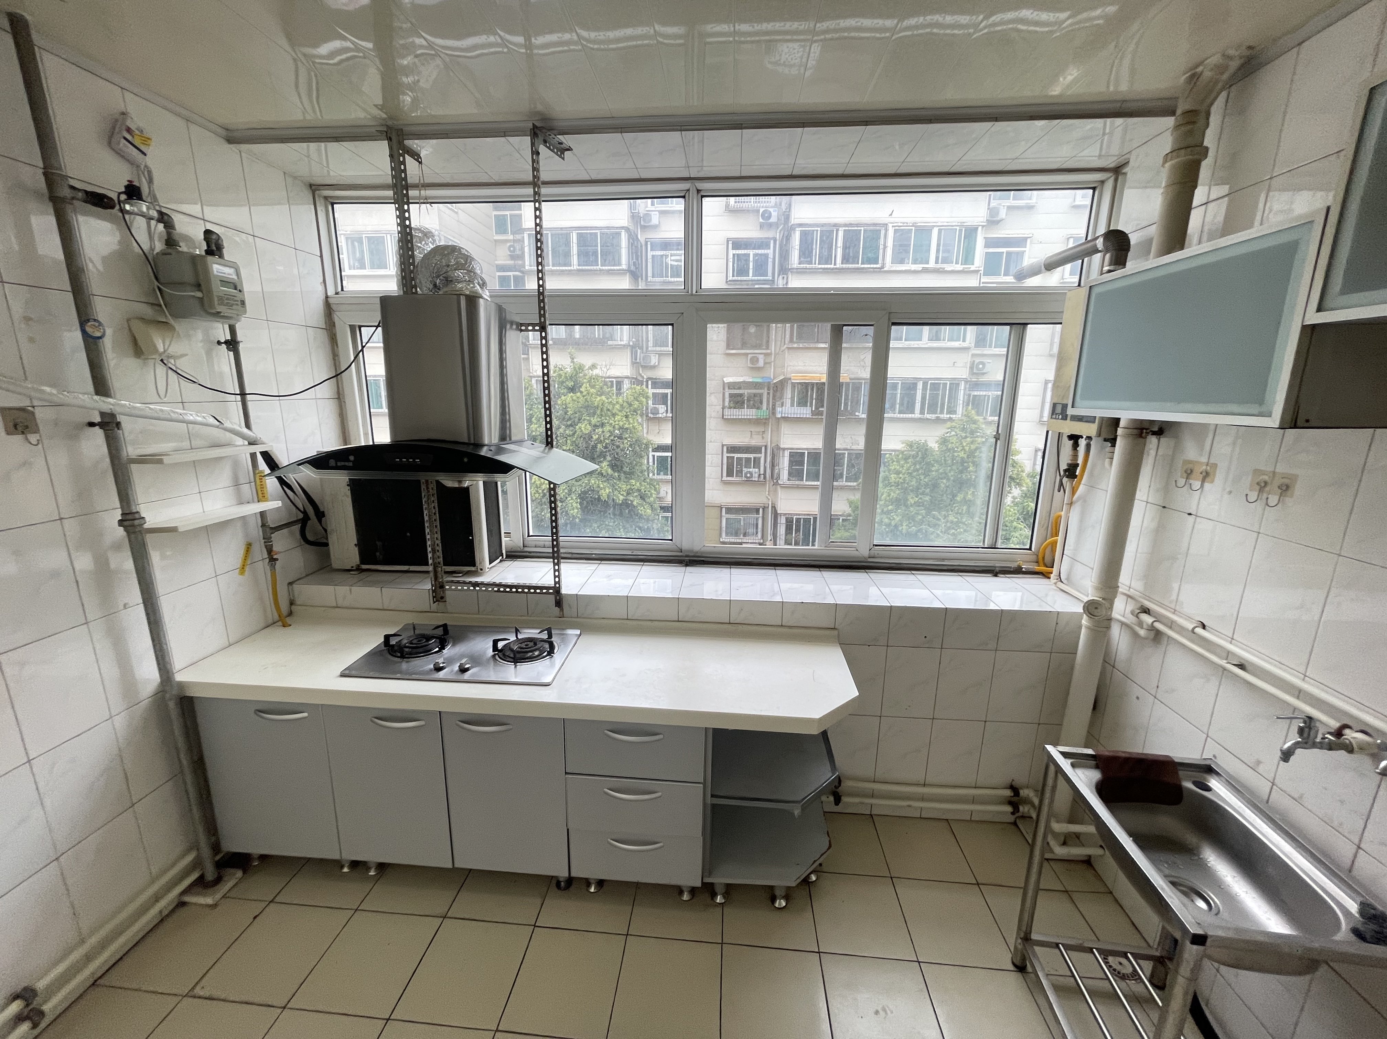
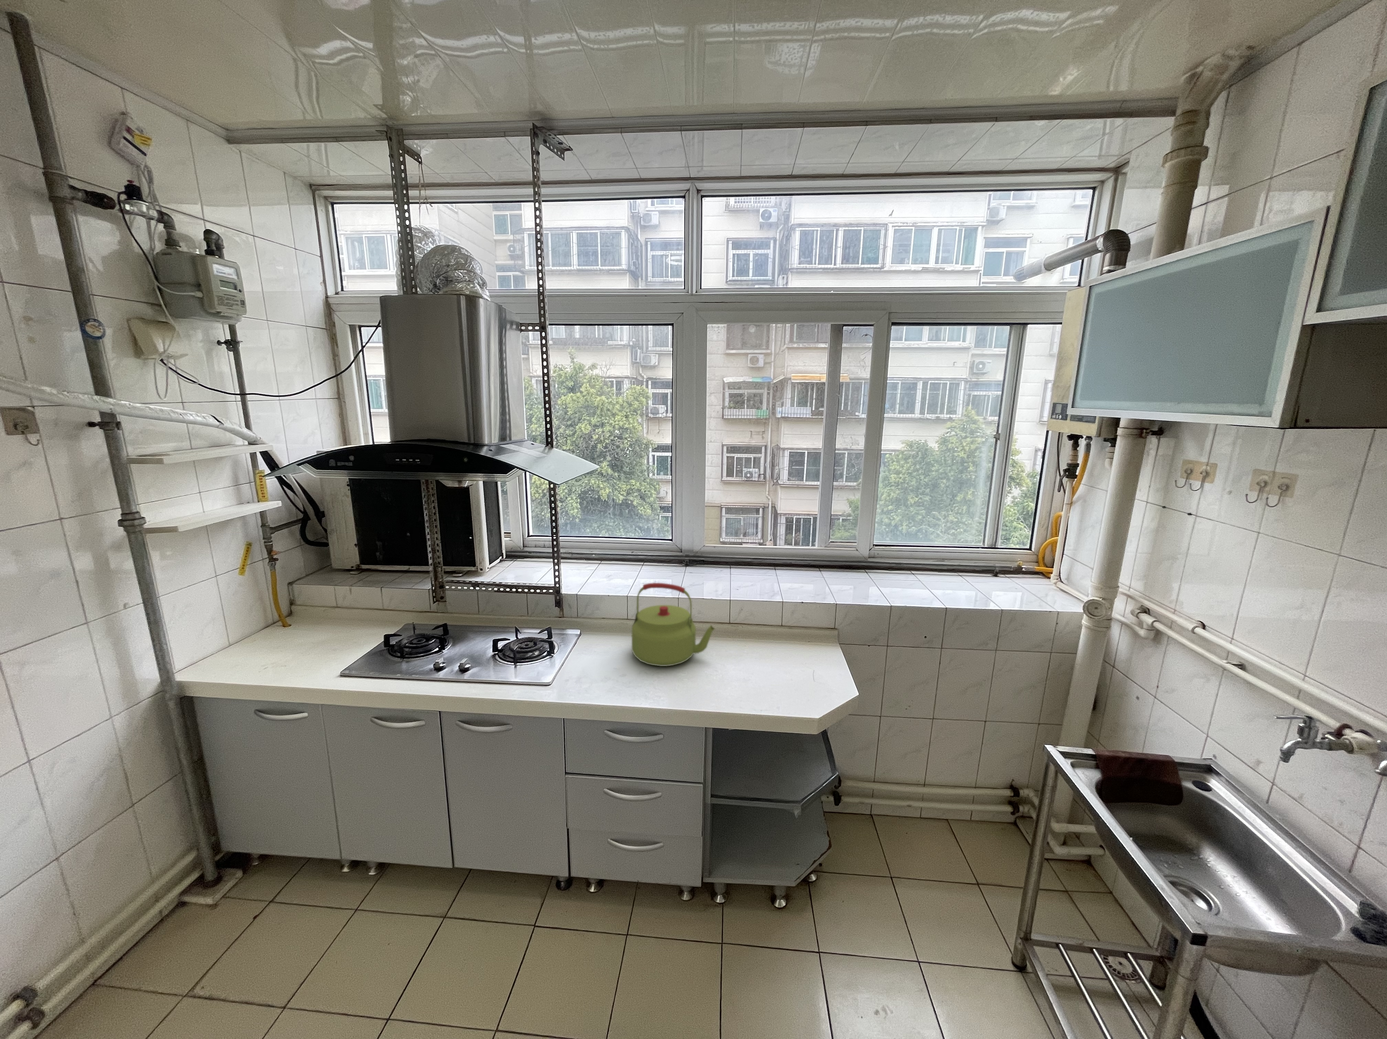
+ kettle [631,583,715,667]
